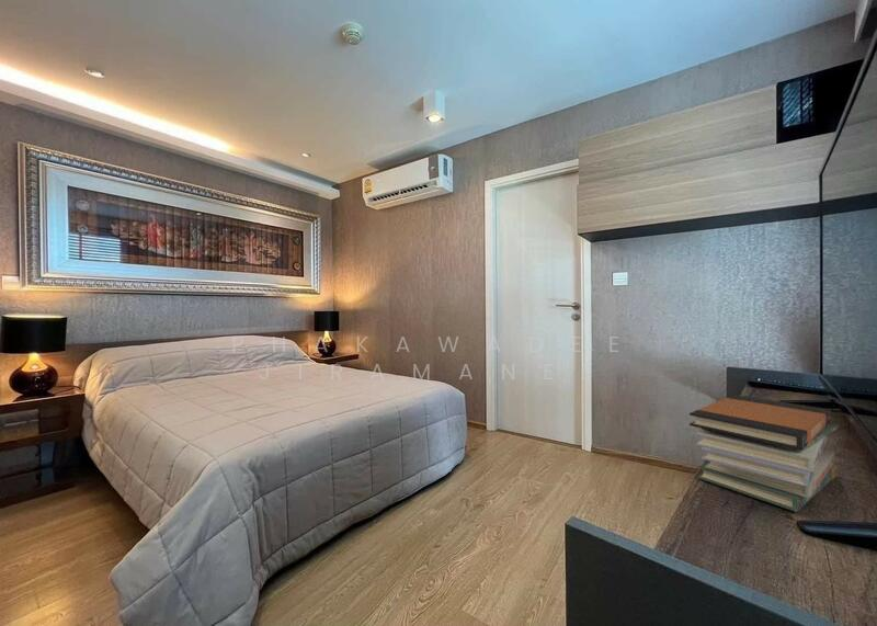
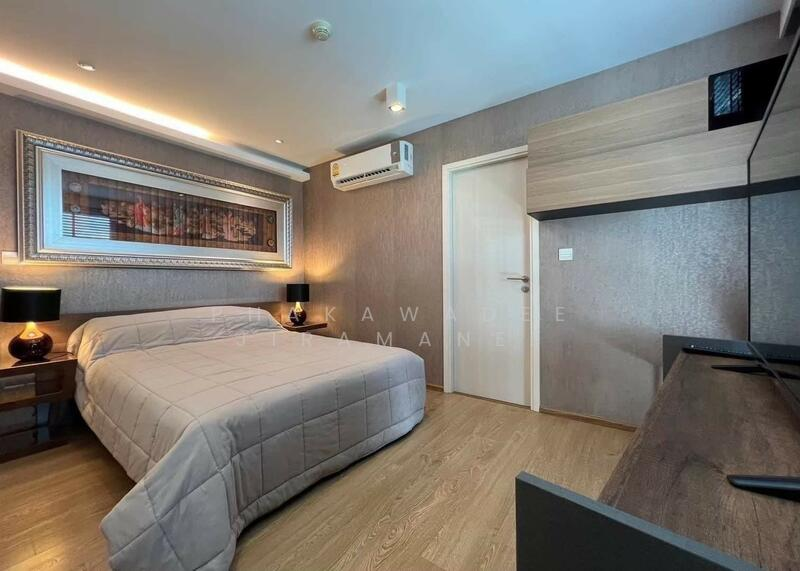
- book stack [688,394,840,513]
